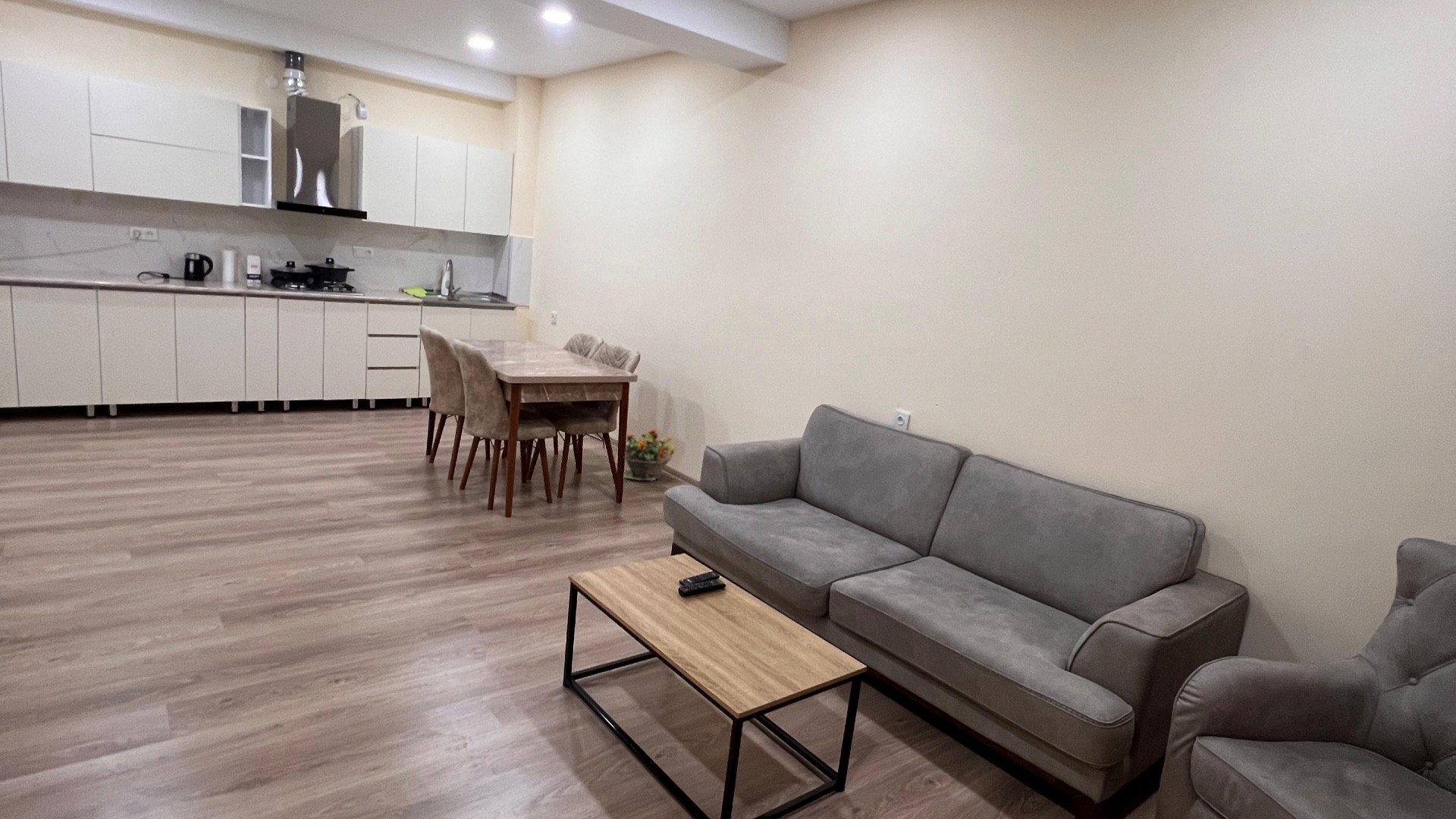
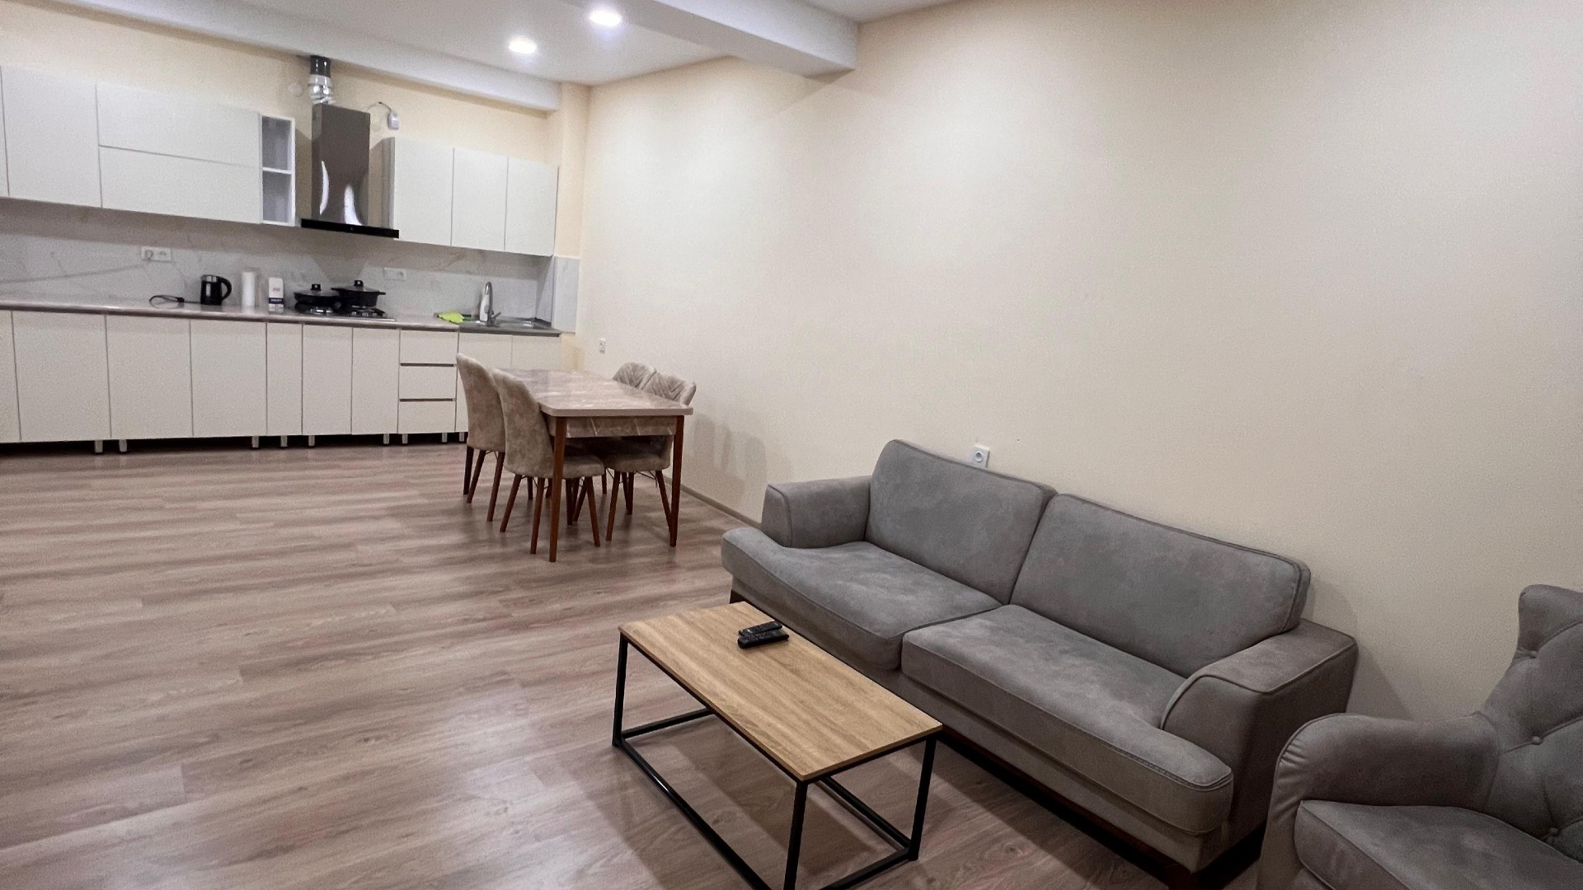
- potted plant [623,428,676,482]
